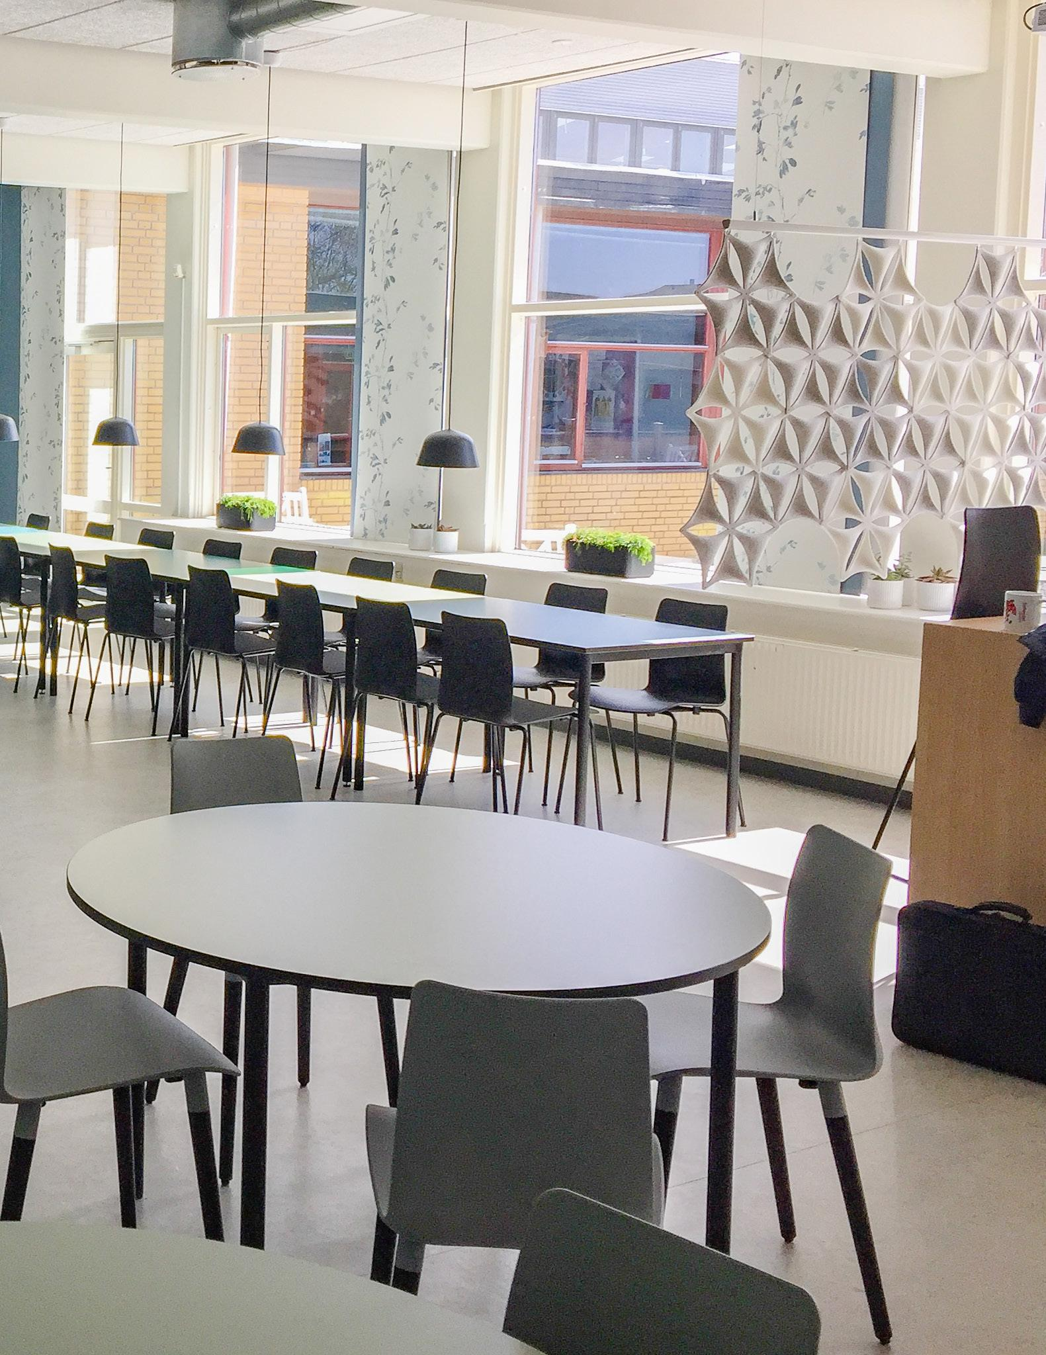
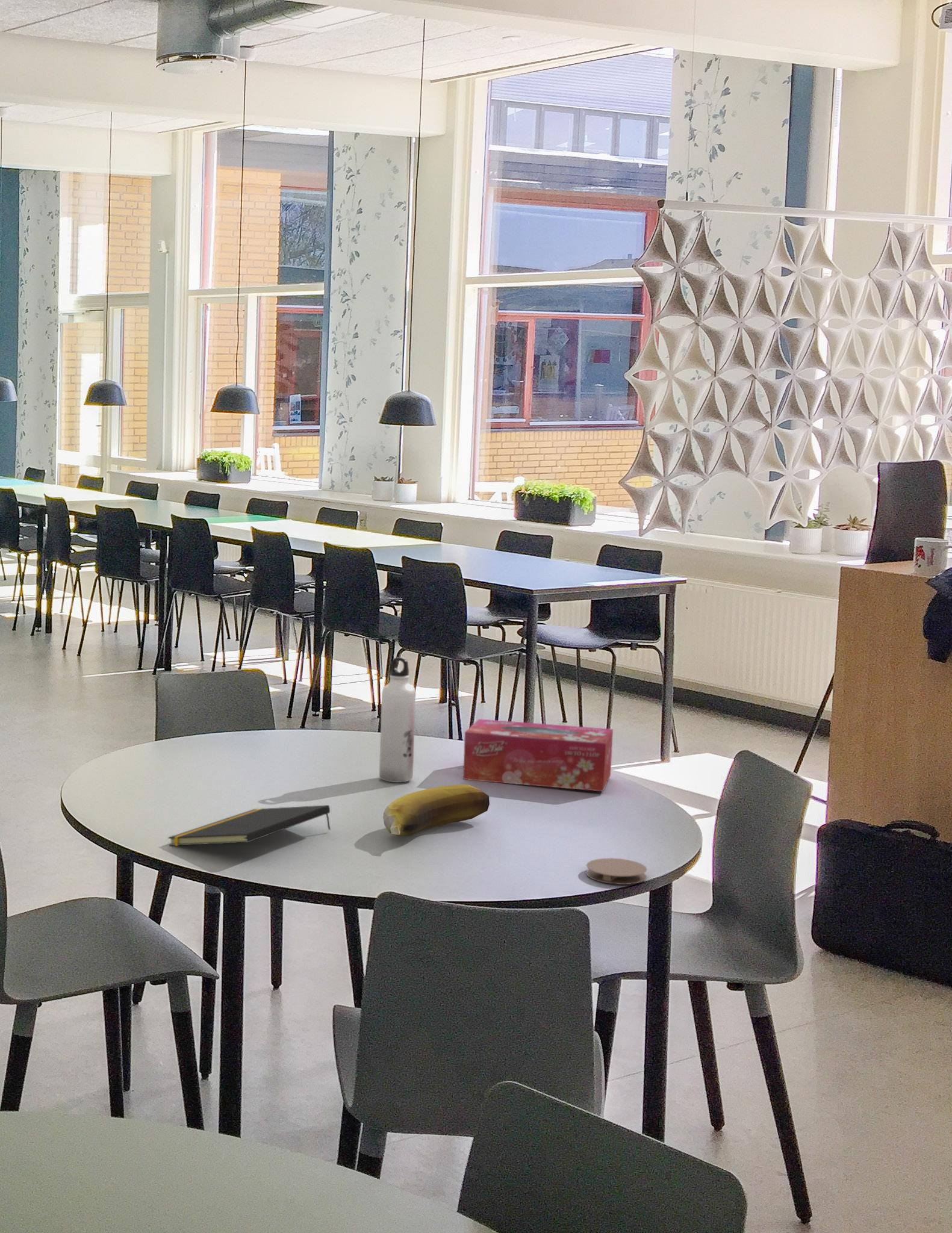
+ tissue box [462,718,614,792]
+ notepad [167,804,331,846]
+ water bottle [379,657,416,783]
+ banana [382,784,490,837]
+ coaster [585,857,648,885]
